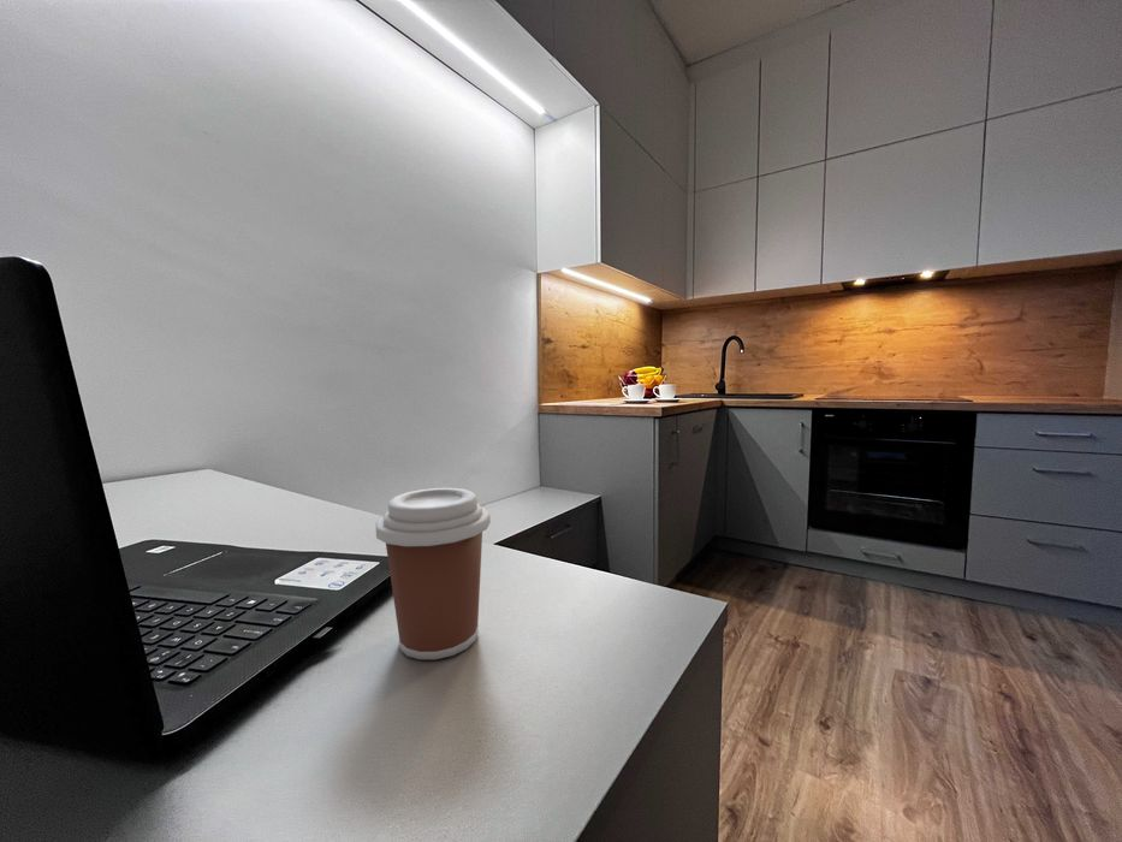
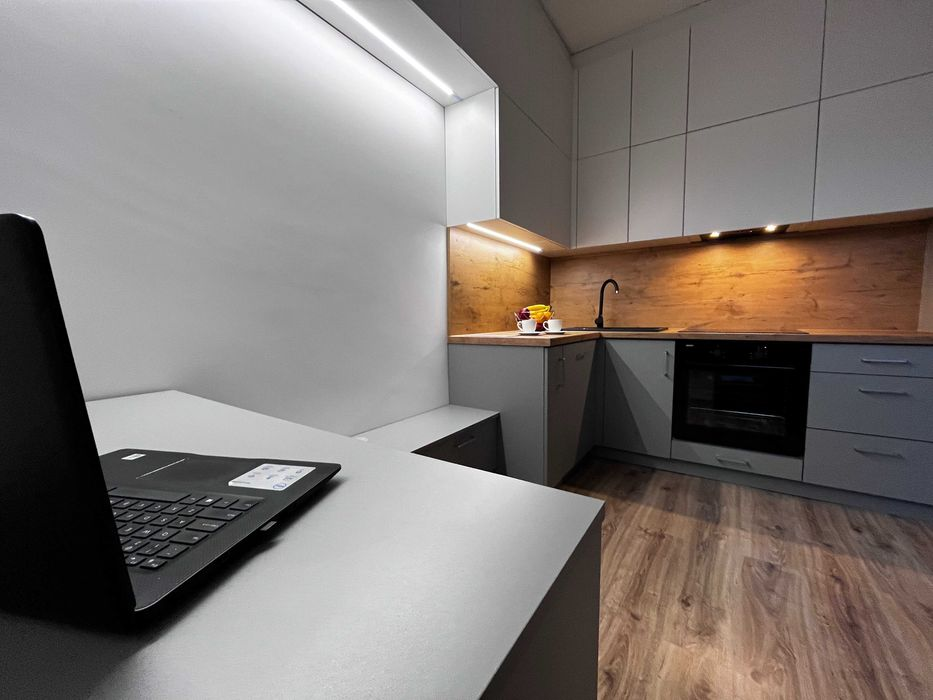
- coffee cup [375,487,492,660]
